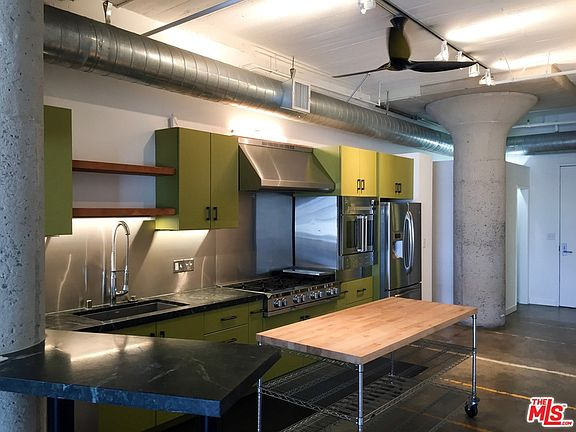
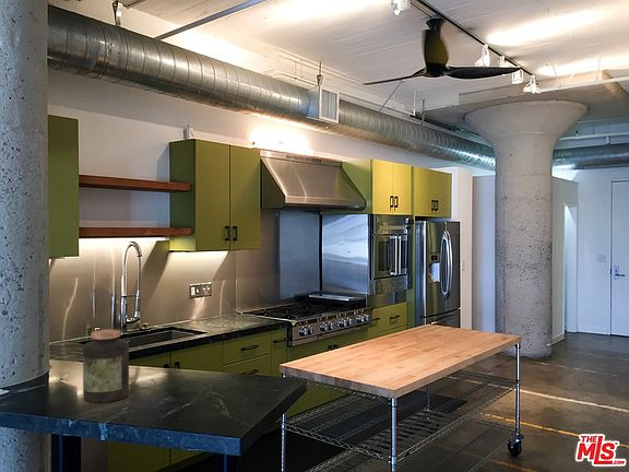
+ jar [82,329,130,403]
